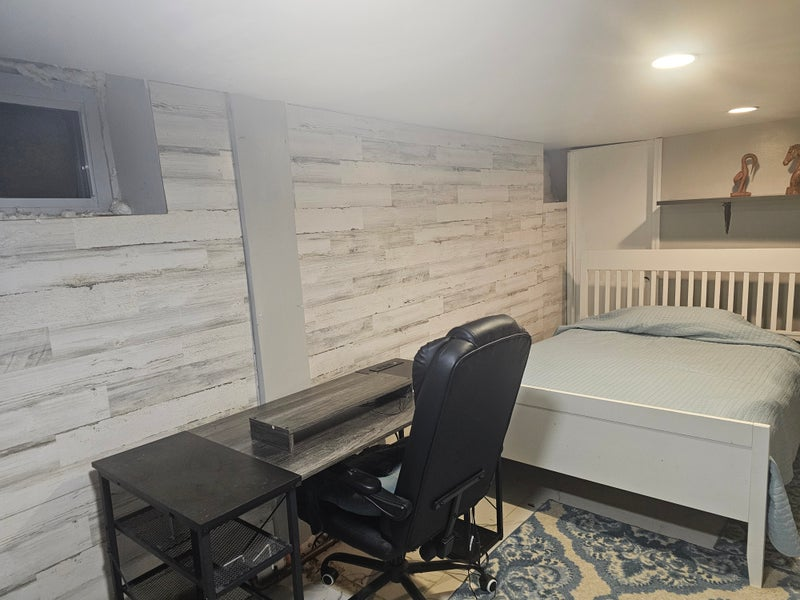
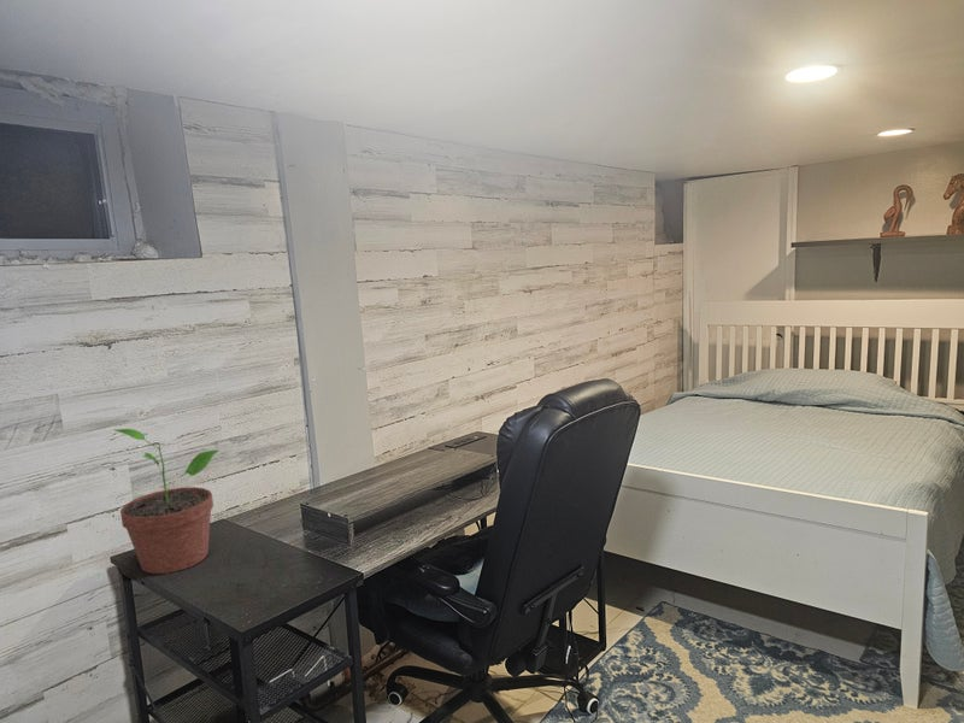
+ potted plant [112,428,219,575]
